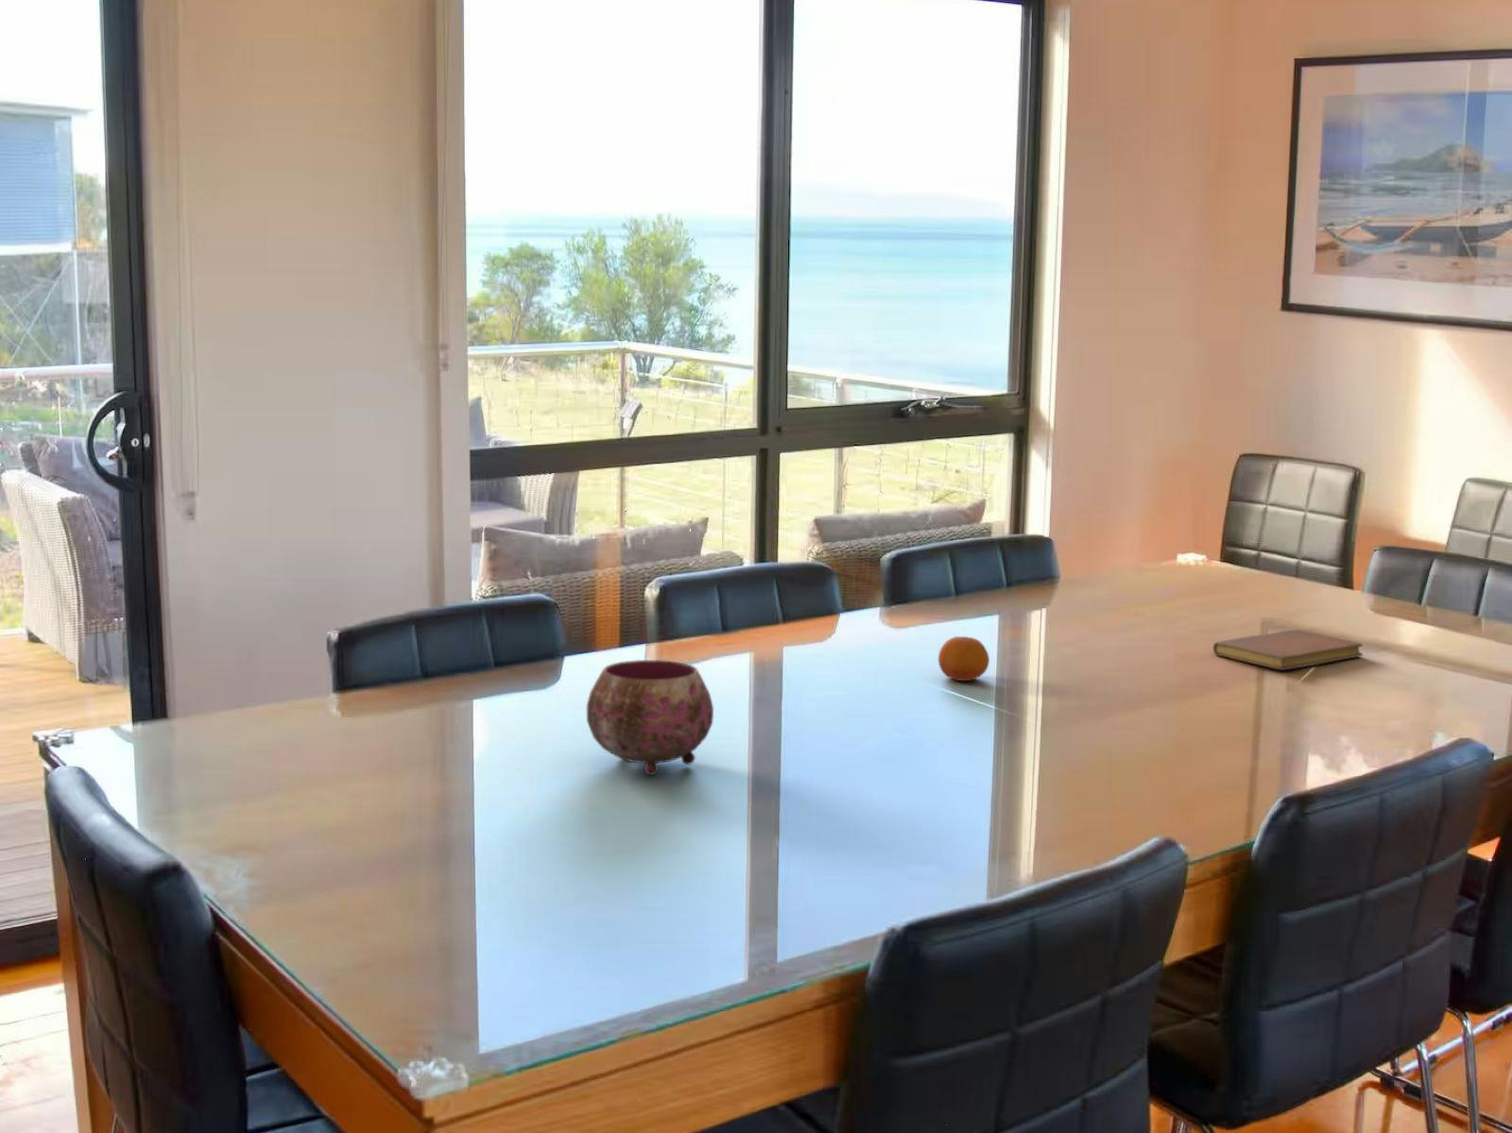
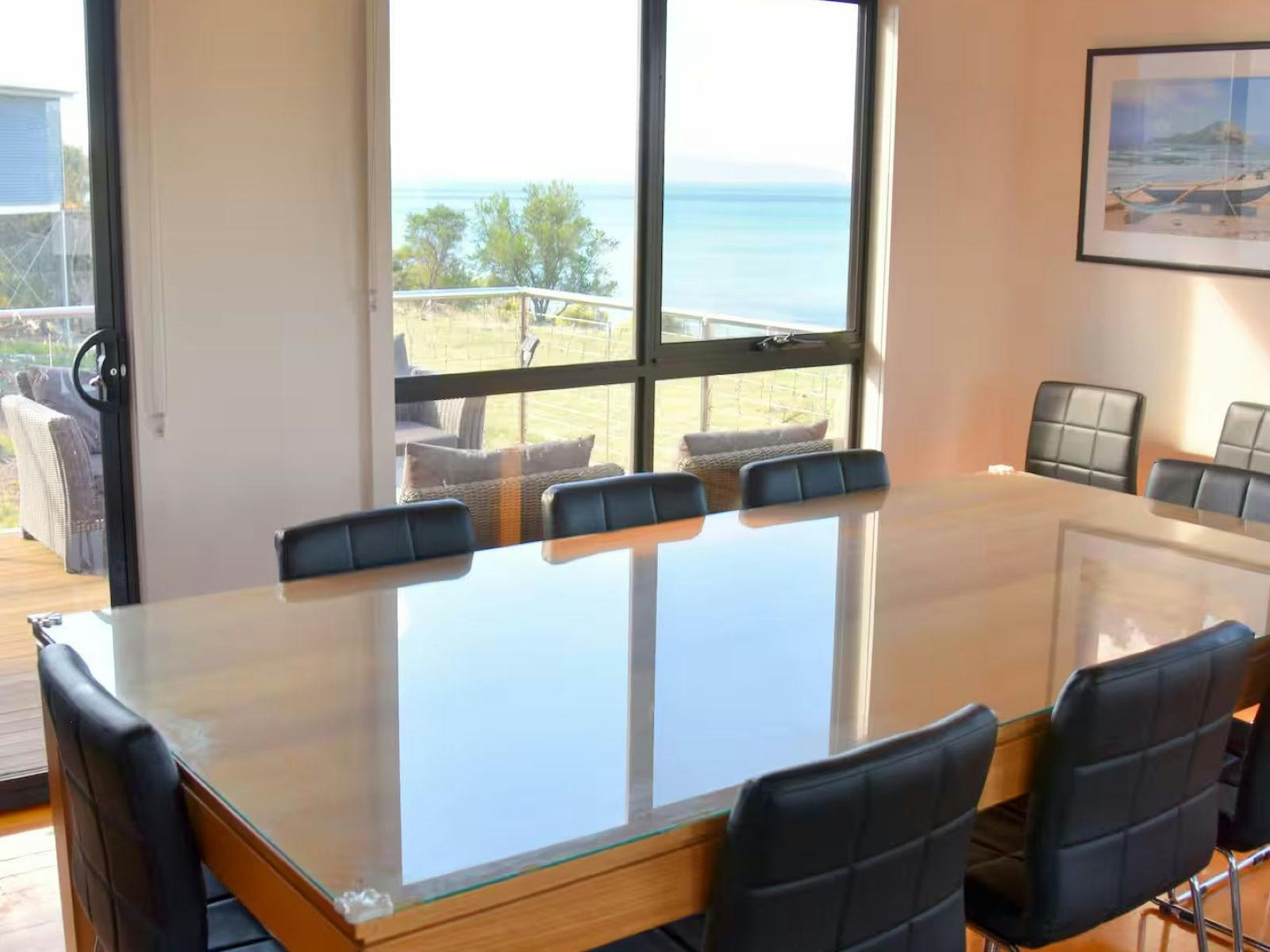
- notebook [1212,628,1363,671]
- bowl [586,659,714,776]
- fruit [937,636,991,682]
